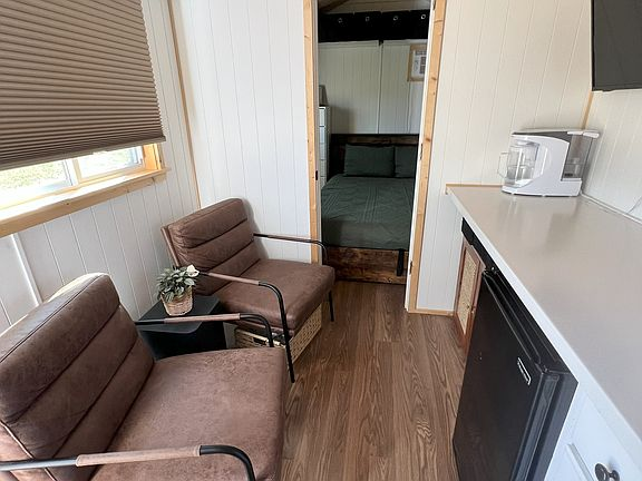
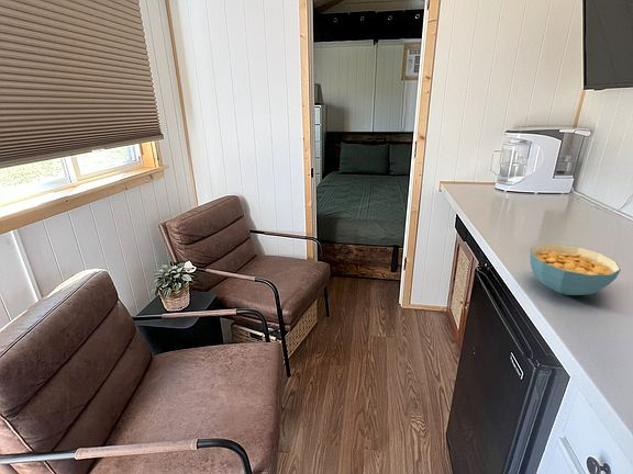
+ cereal bowl [529,242,622,296]
